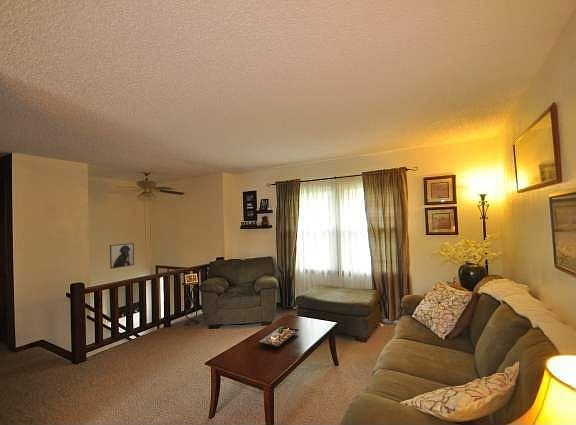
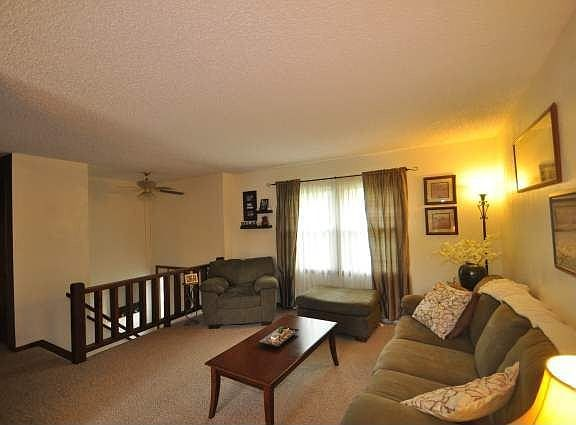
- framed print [109,242,135,270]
